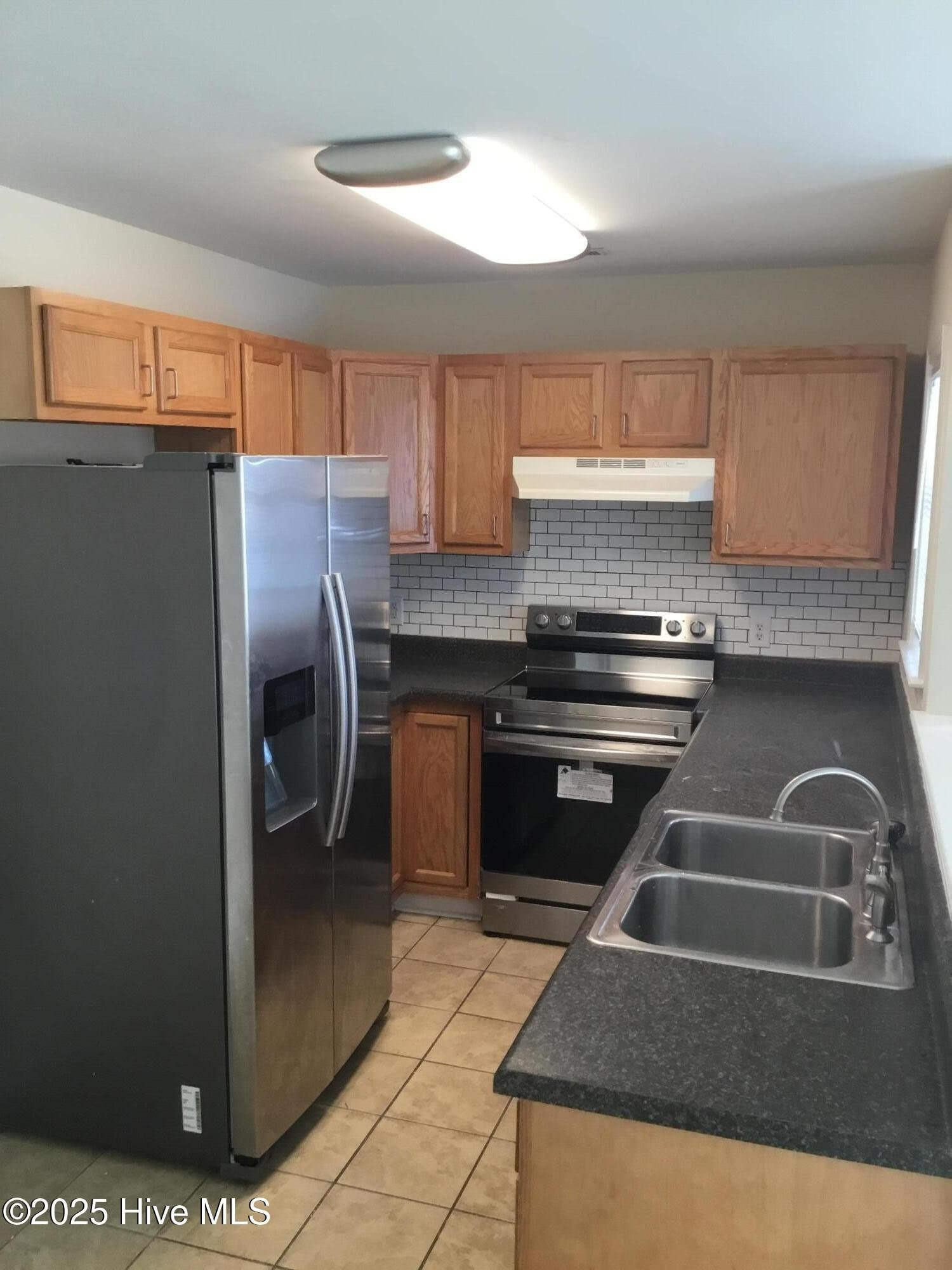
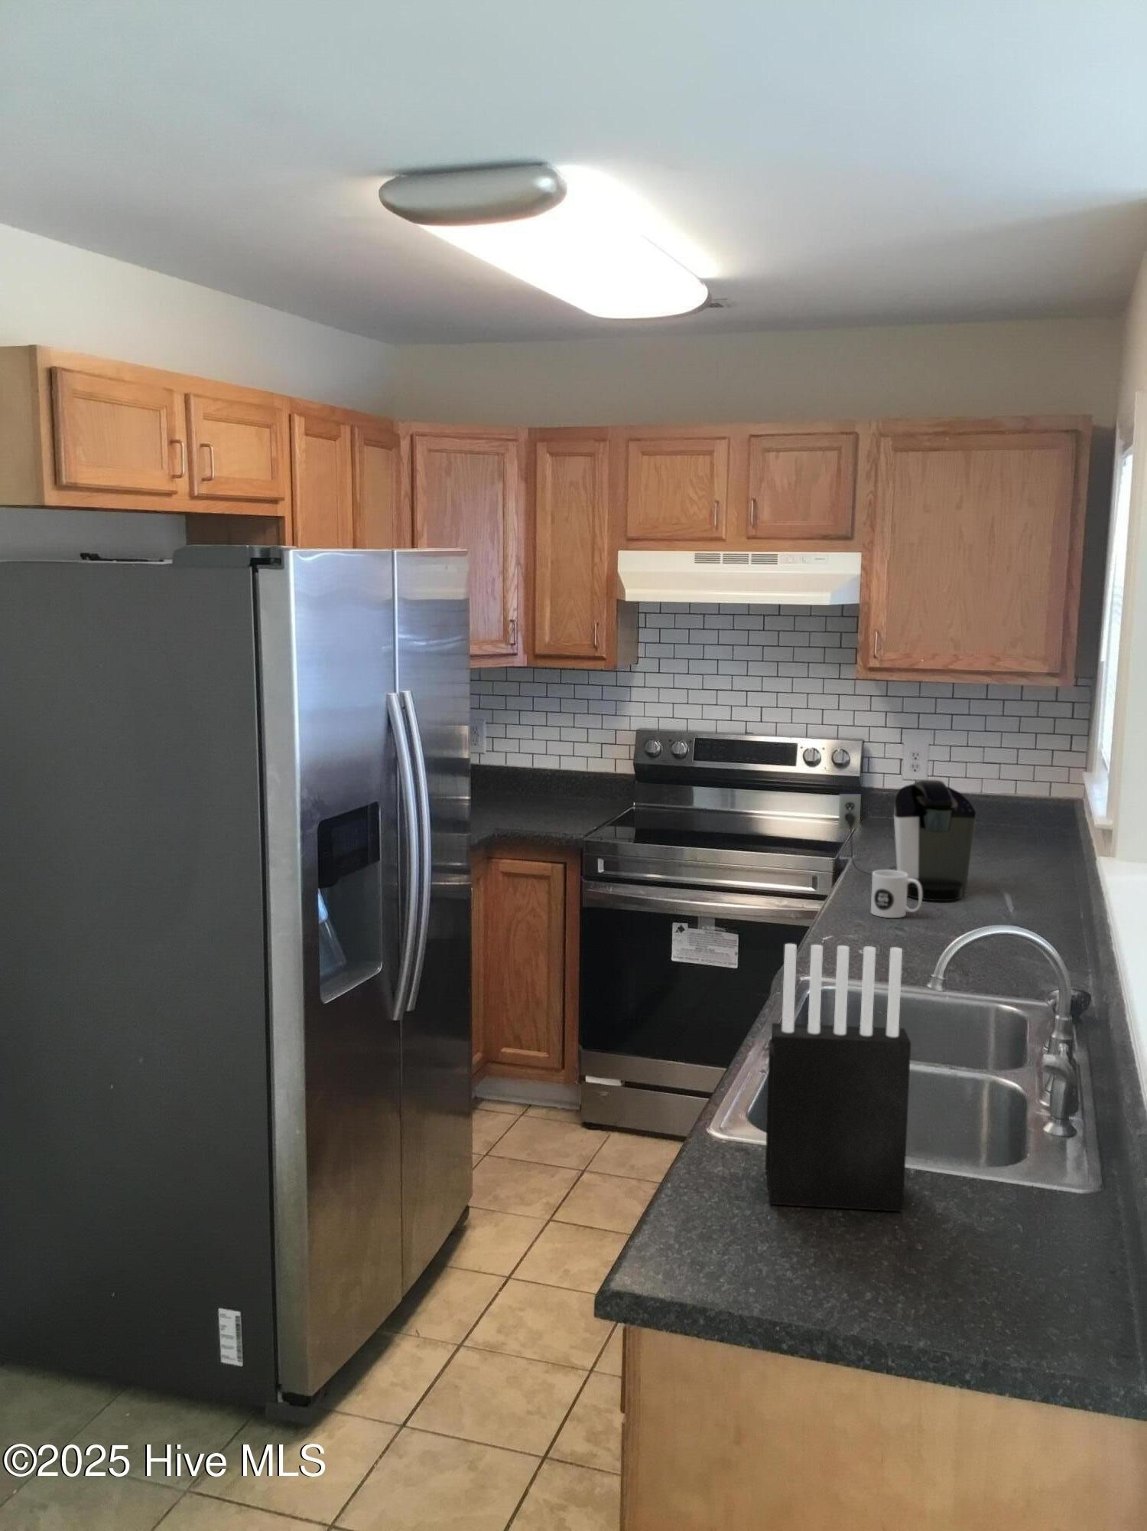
+ coffee maker [837,779,976,902]
+ mug [870,869,922,919]
+ knife block [765,943,912,1213]
